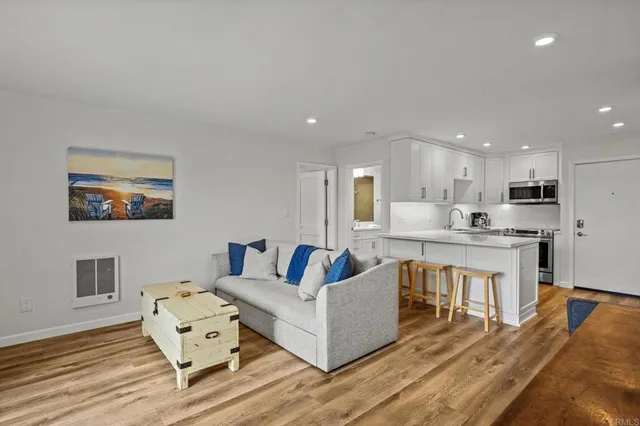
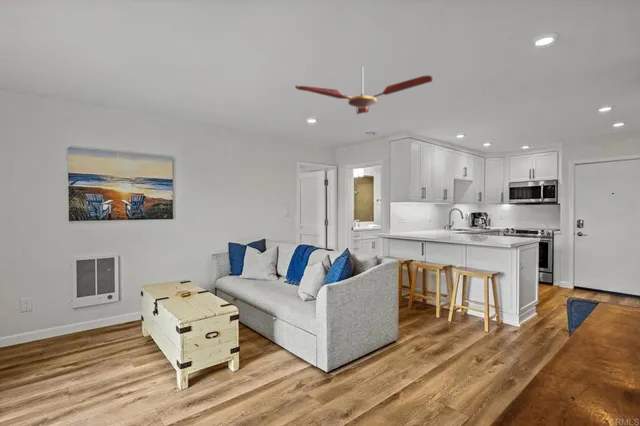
+ ceiling fan [294,66,433,116]
